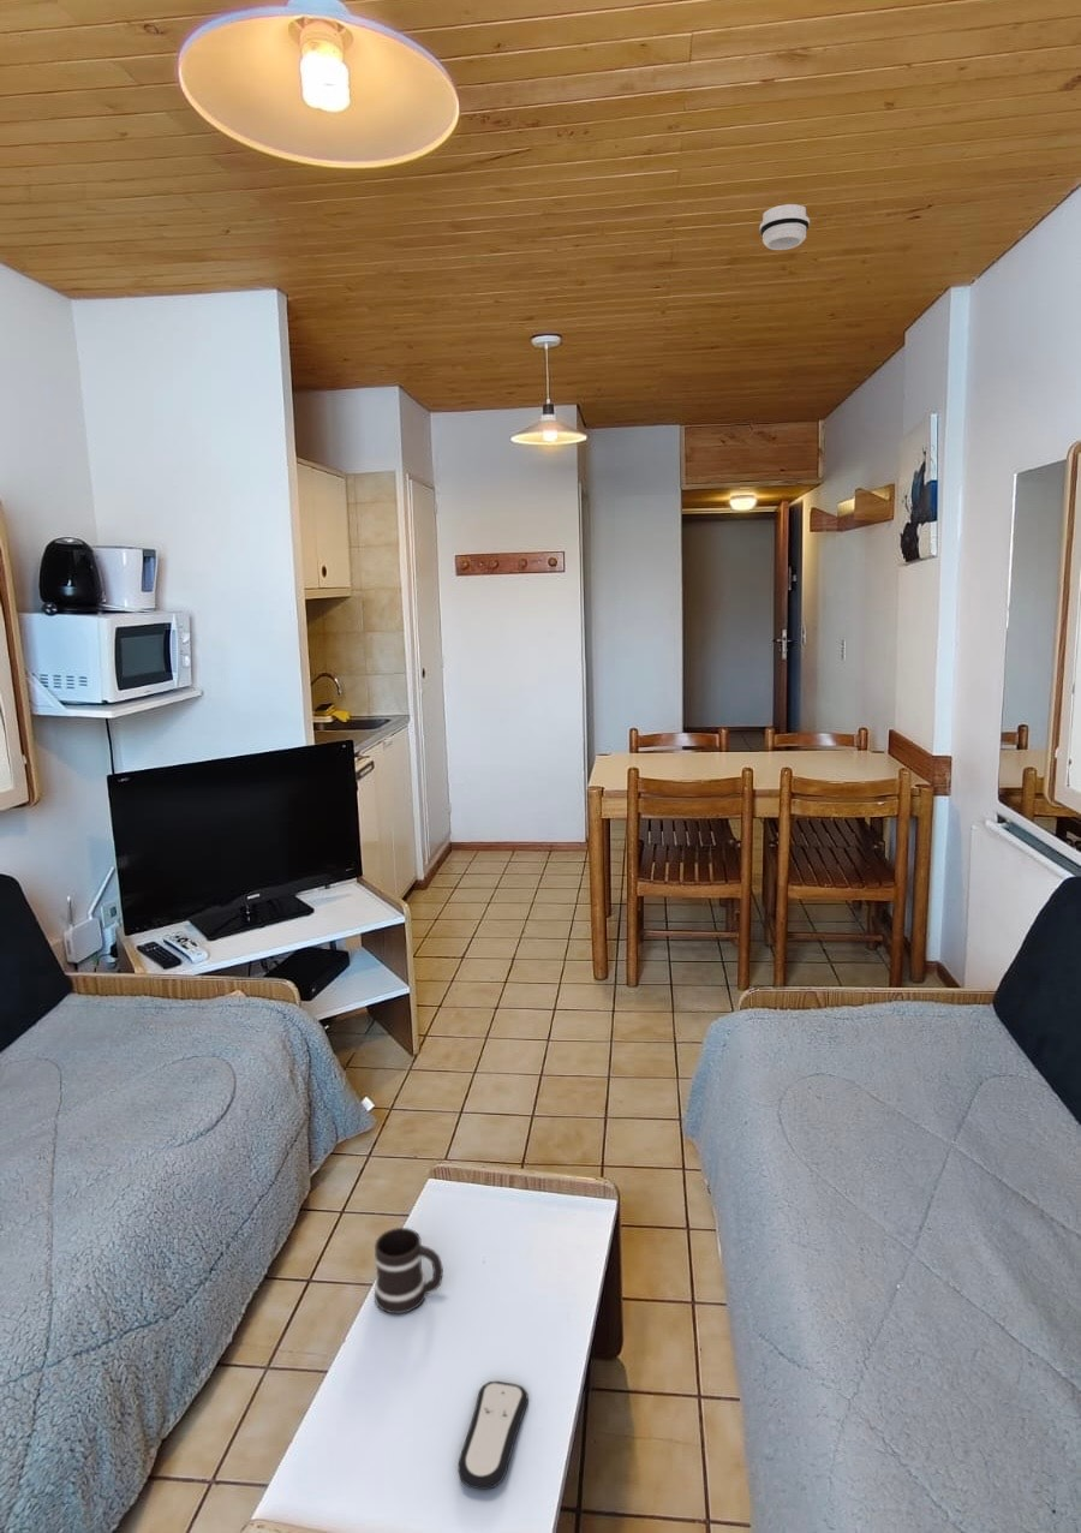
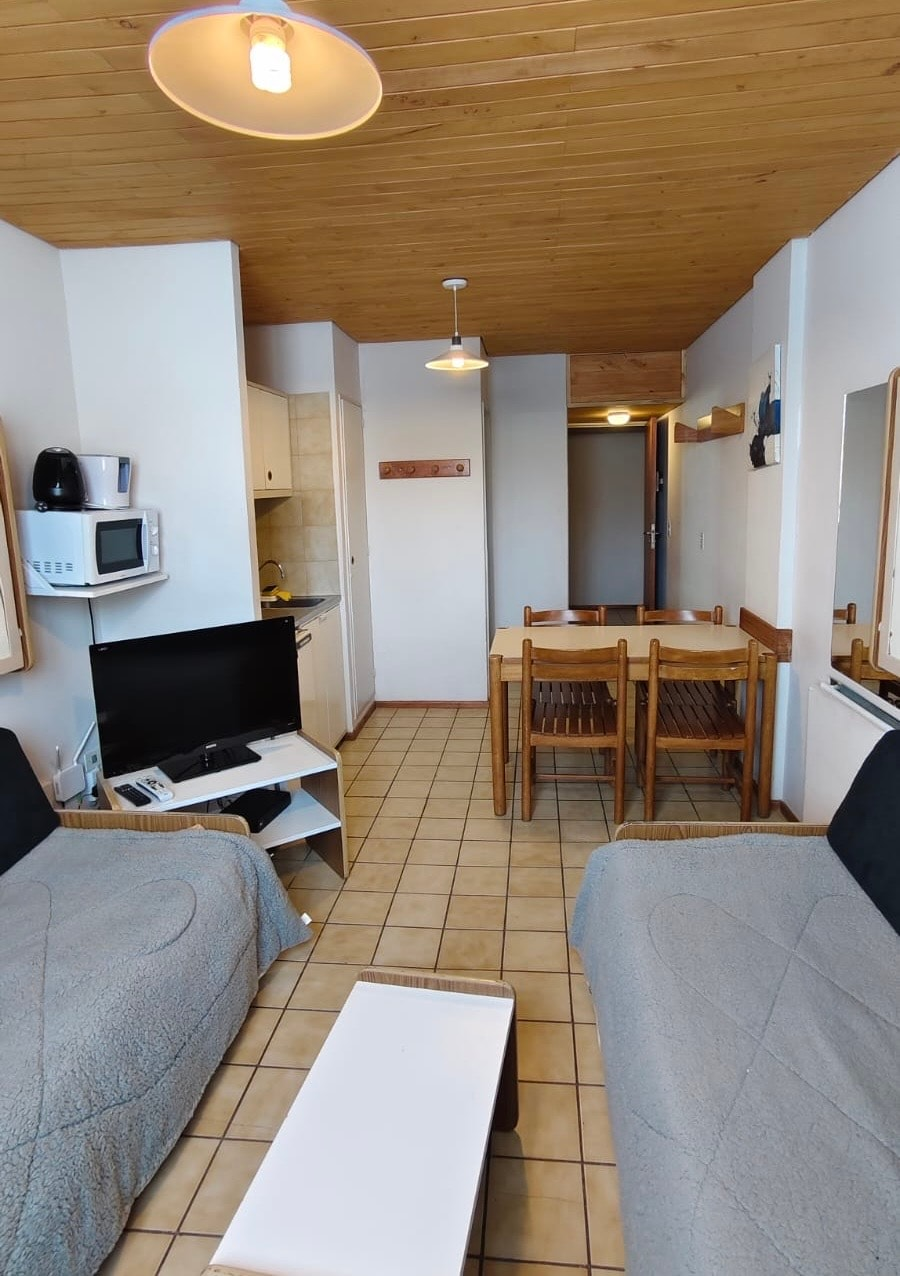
- remote control [456,1380,530,1491]
- mug [374,1227,444,1314]
- smoke detector [759,203,811,251]
